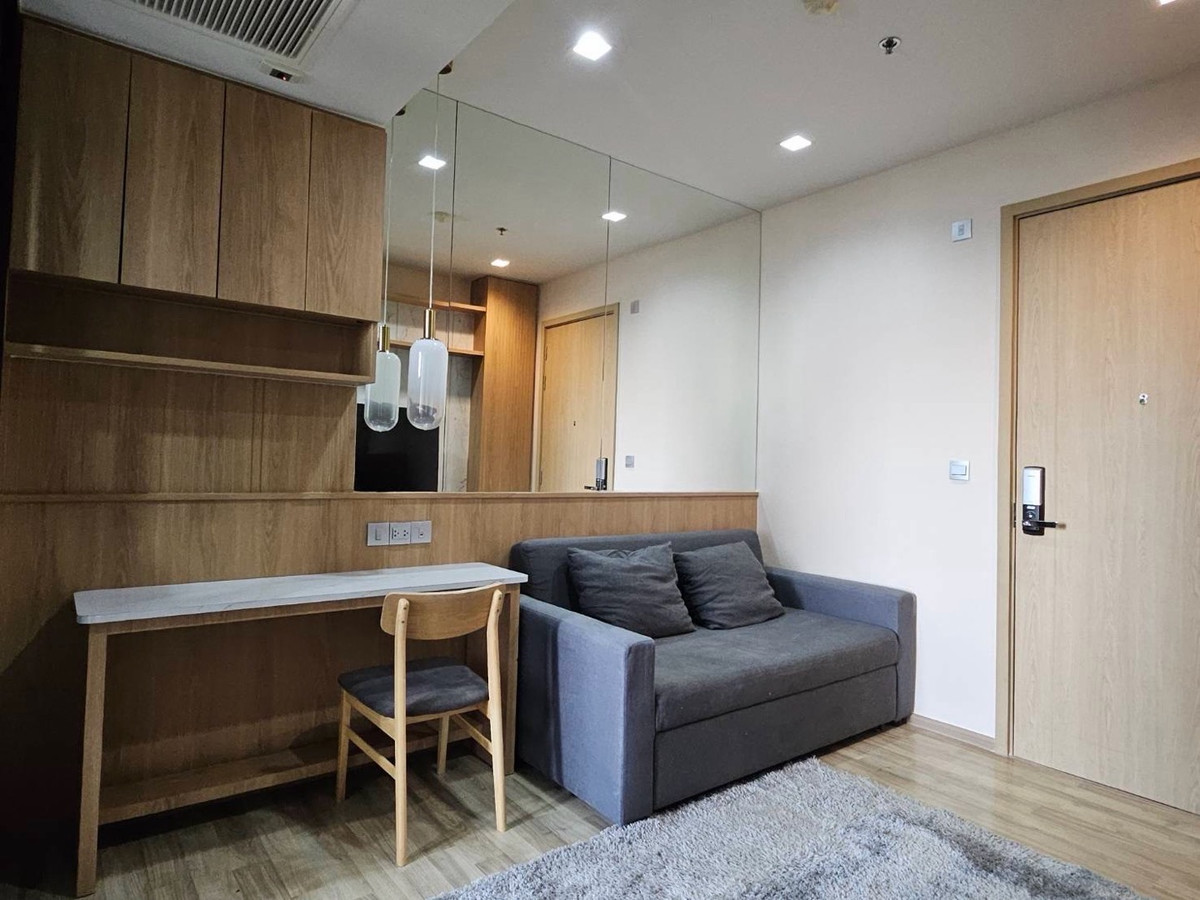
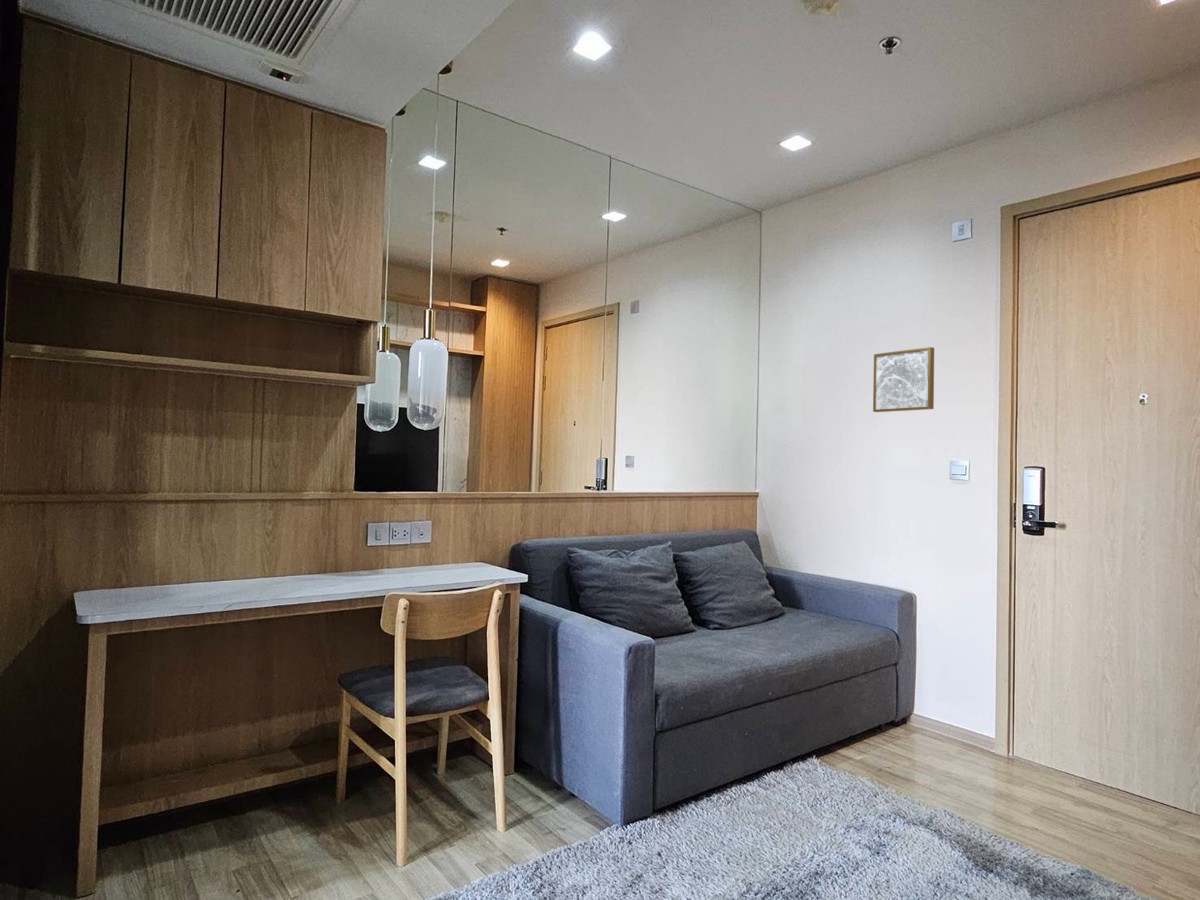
+ wall art [872,346,935,413]
